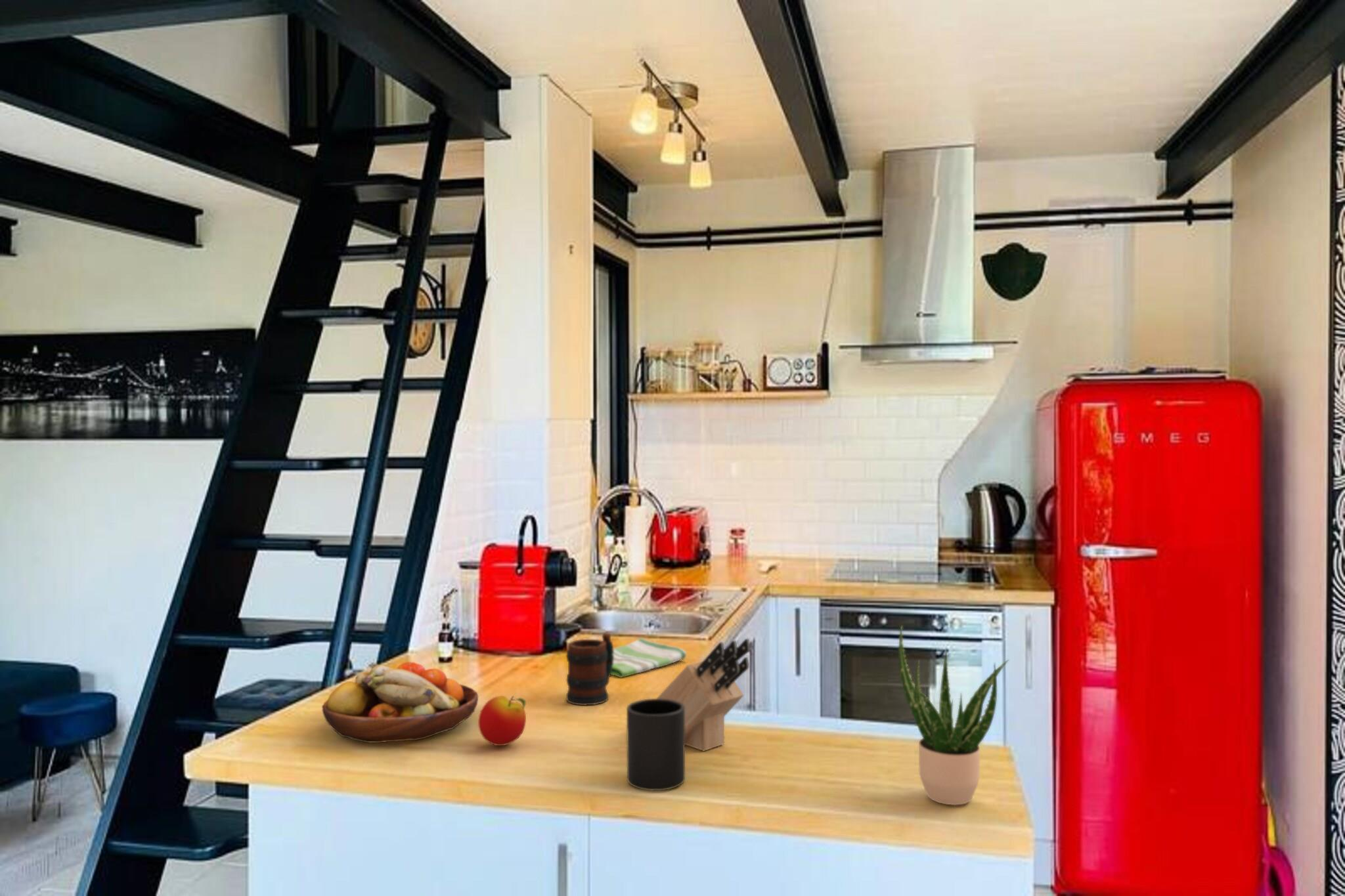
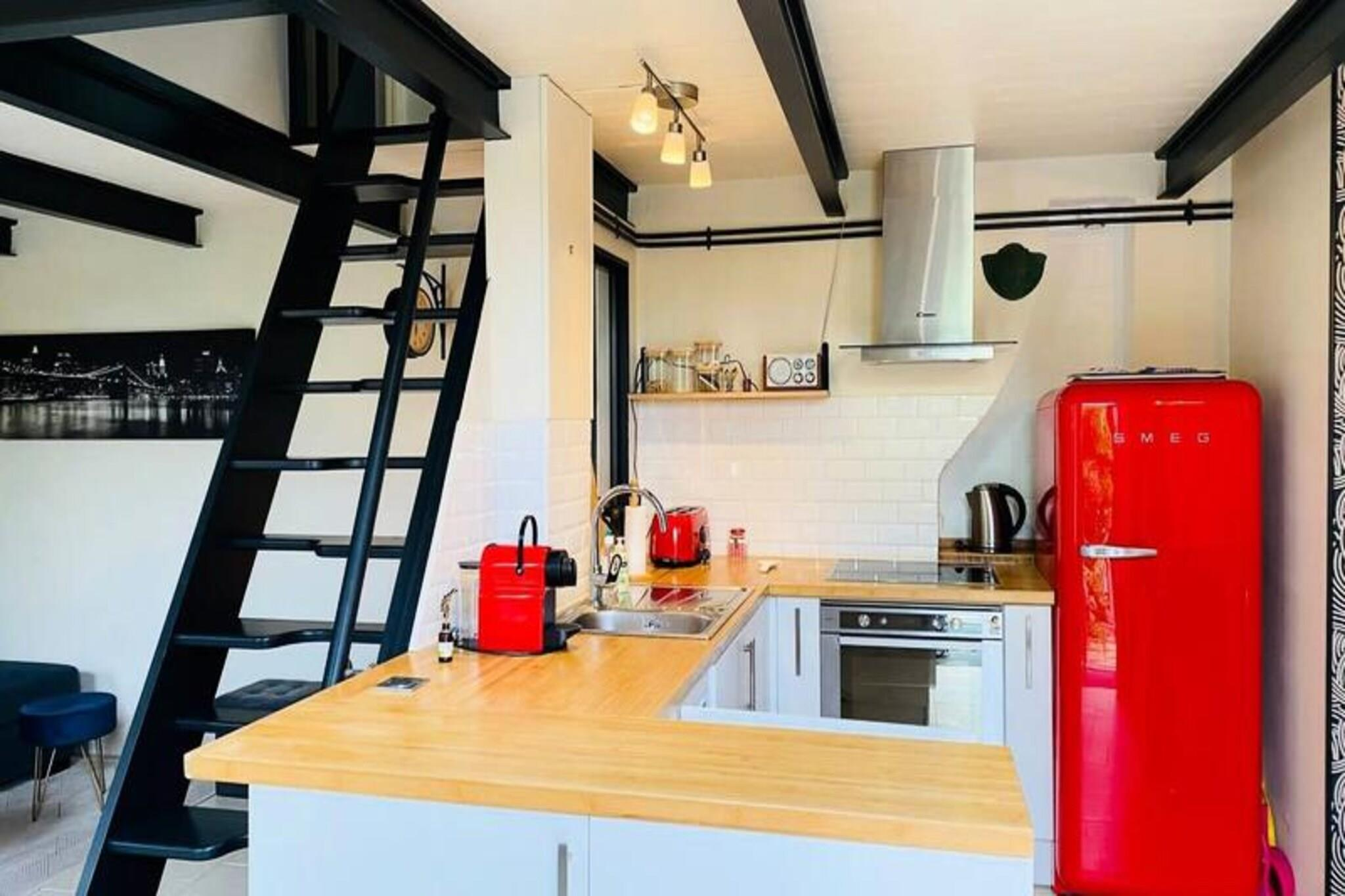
- fruit bowl [321,661,479,744]
- apple [477,695,527,746]
- knife block [656,638,751,752]
- mug [565,633,614,706]
- potted plant [898,624,1009,806]
- dish towel [611,637,687,678]
- mug [626,698,686,791]
